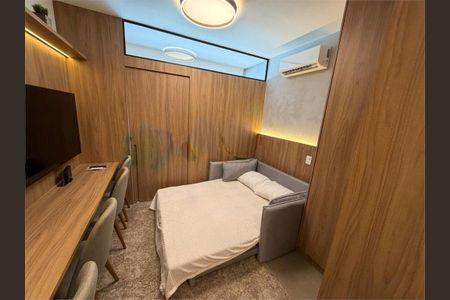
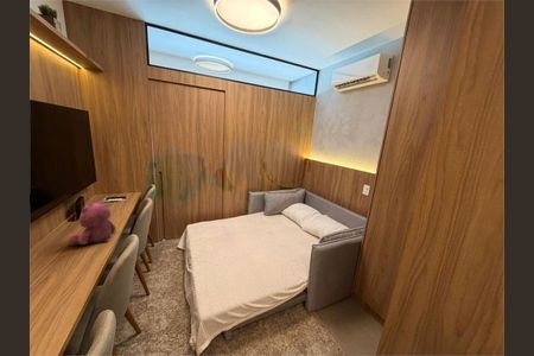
+ teddy bear [68,201,116,247]
